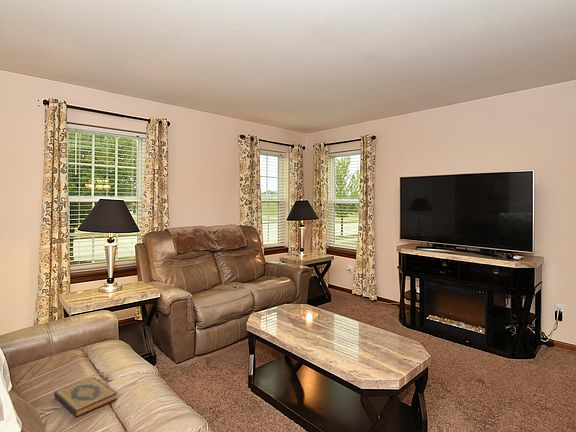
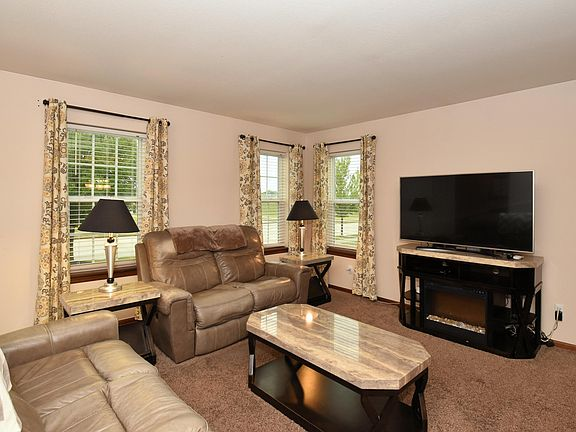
- hardback book [53,376,118,418]
